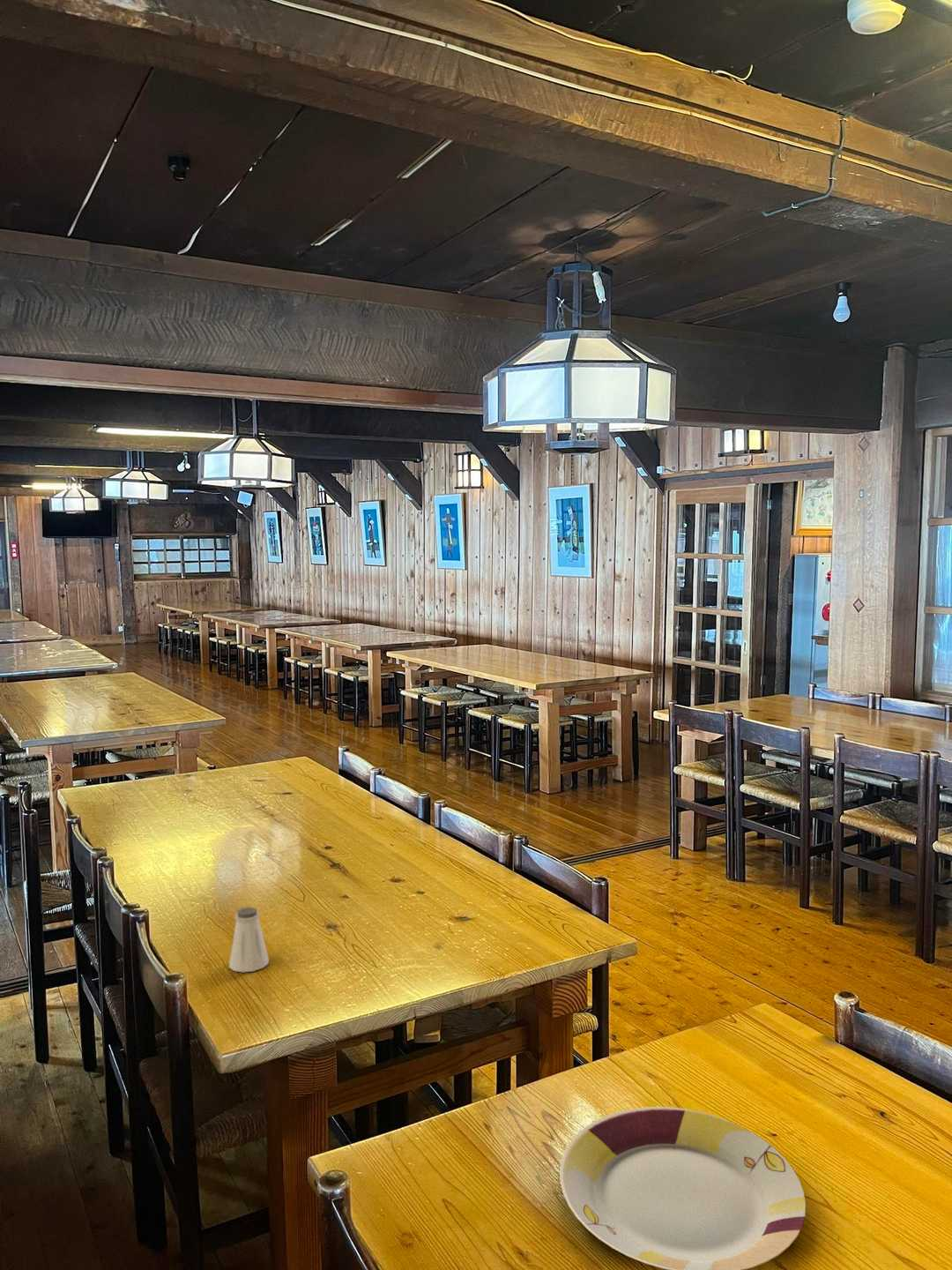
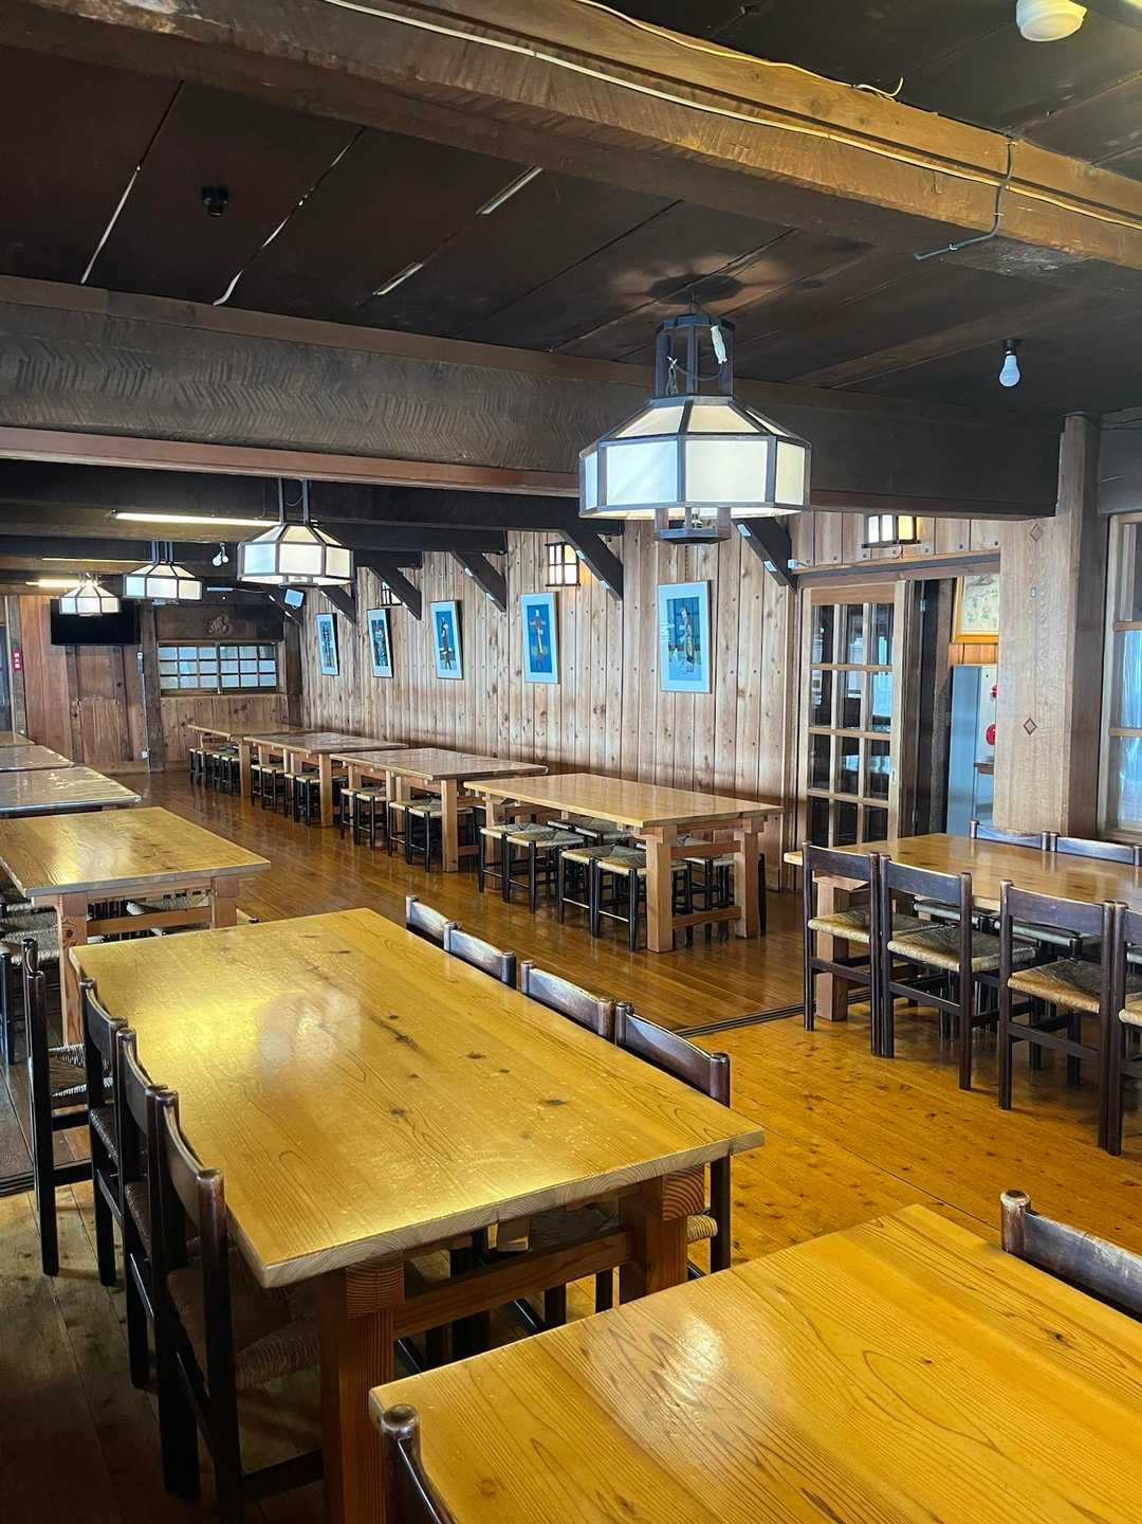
- saltshaker [228,906,270,973]
- plate [559,1106,807,1270]
